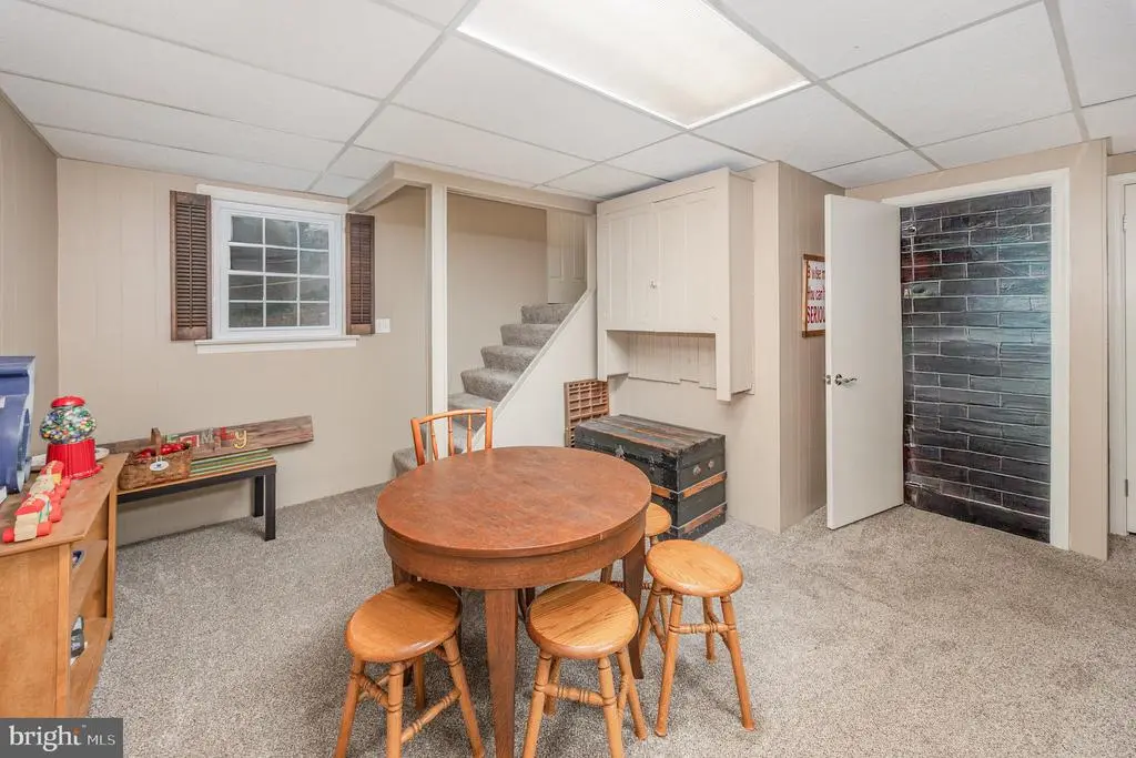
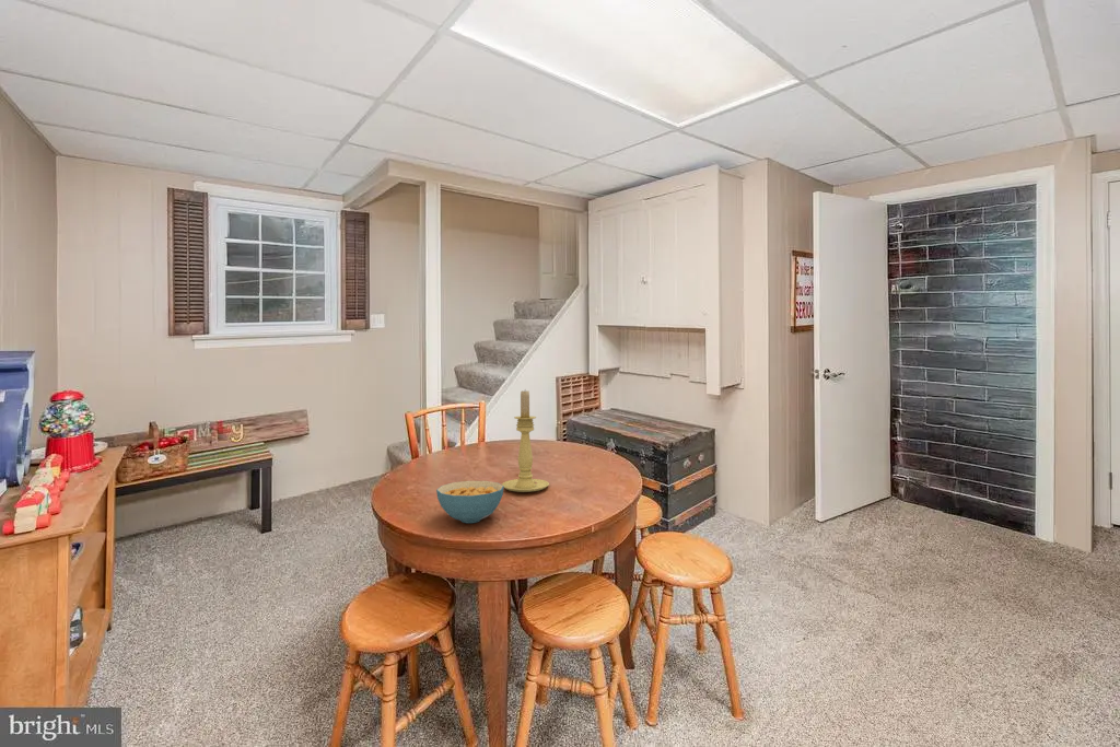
+ candle holder [501,389,550,493]
+ cereal bowl [435,480,505,524]
